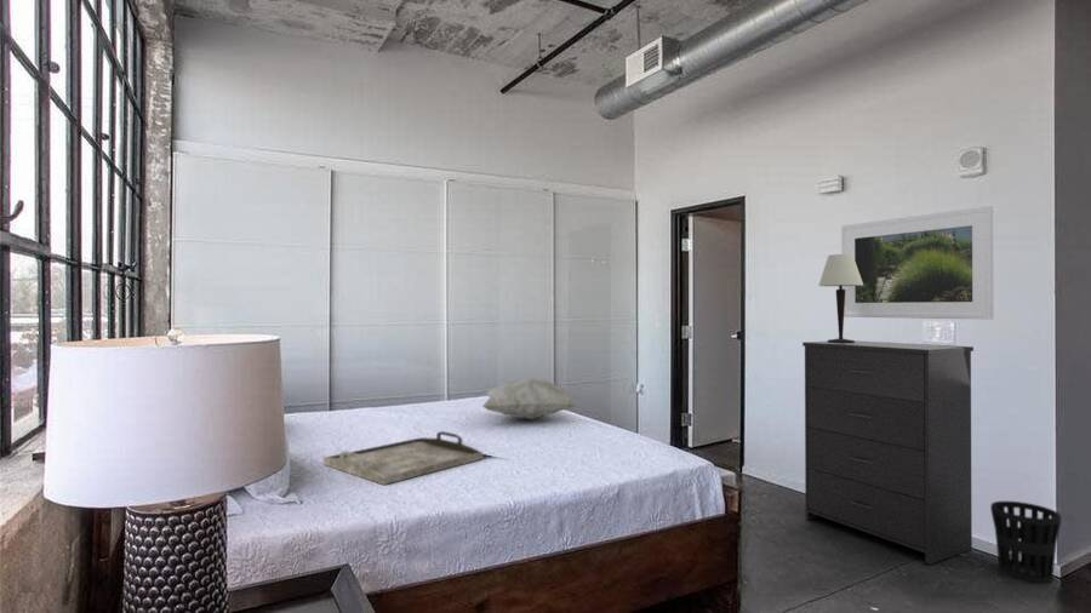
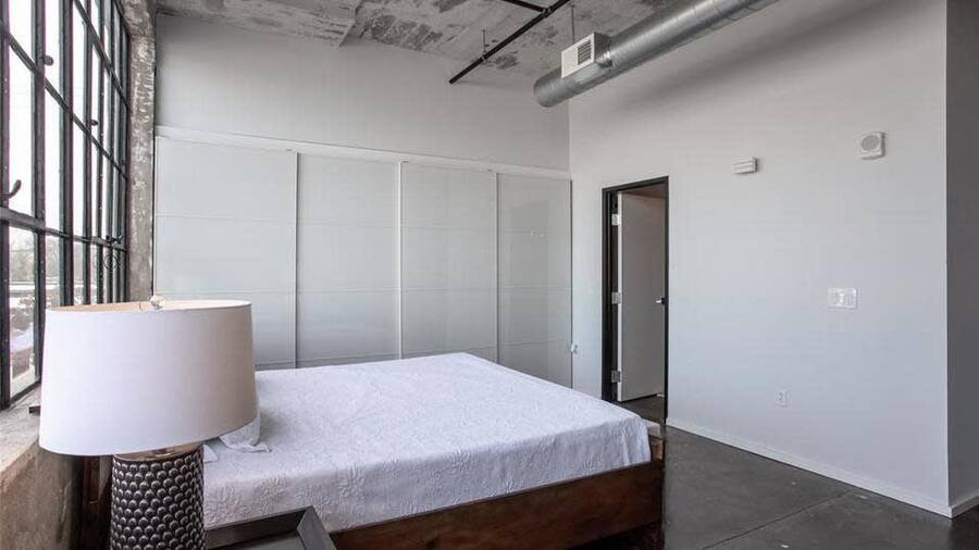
- dresser [801,339,975,566]
- wastebasket [989,500,1062,586]
- table lamp [817,253,863,343]
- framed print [840,205,995,321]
- serving tray [322,430,484,486]
- decorative pillow [481,377,577,422]
